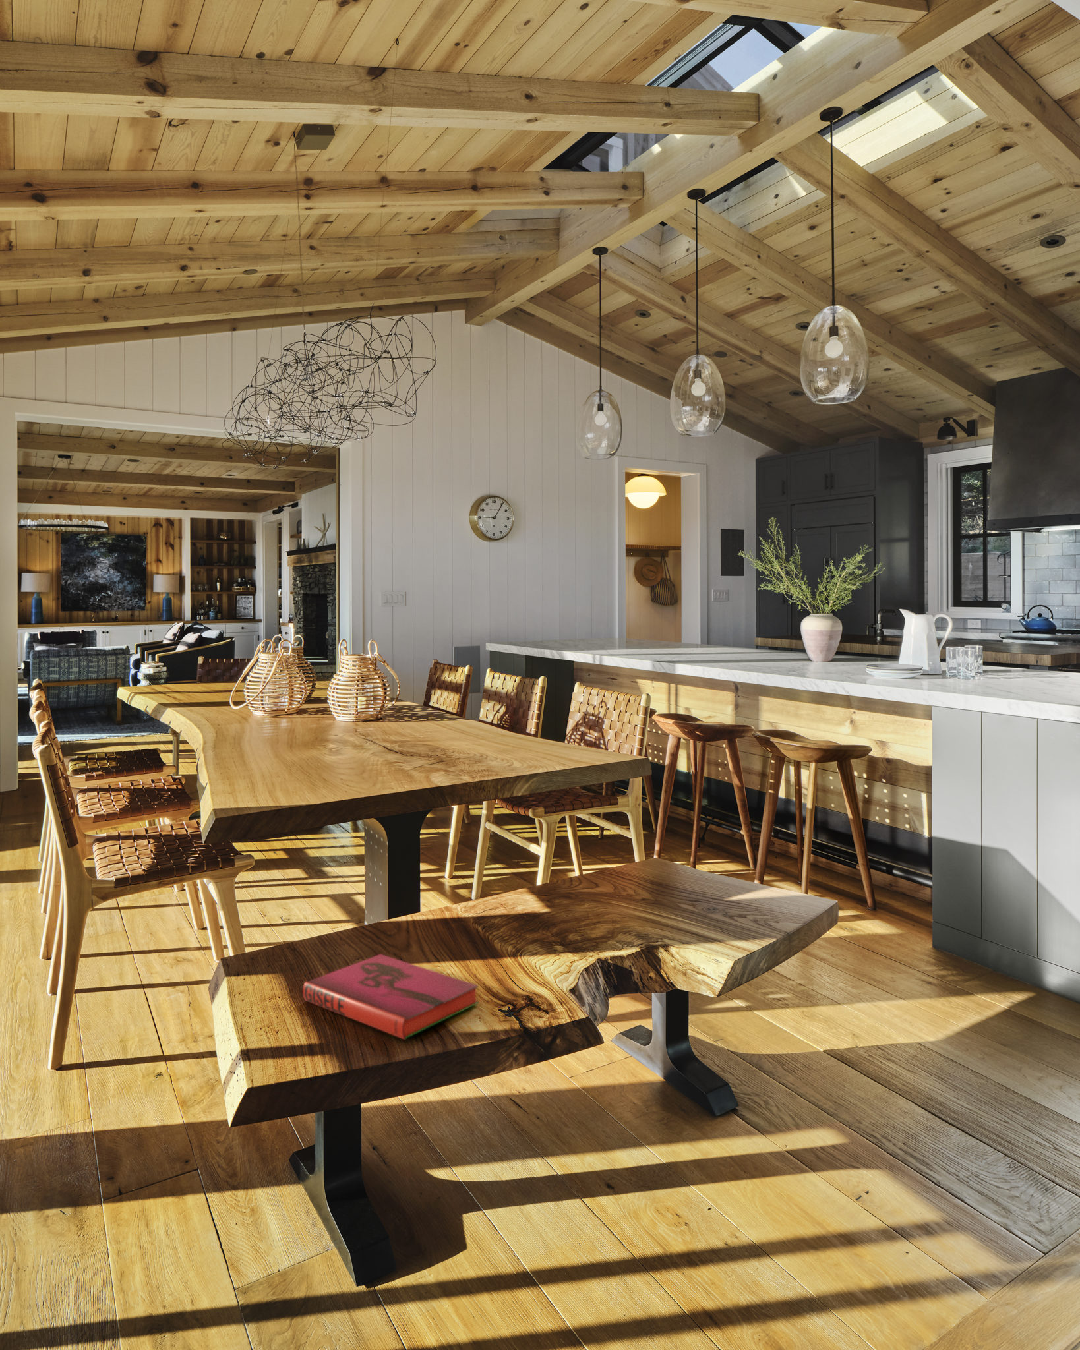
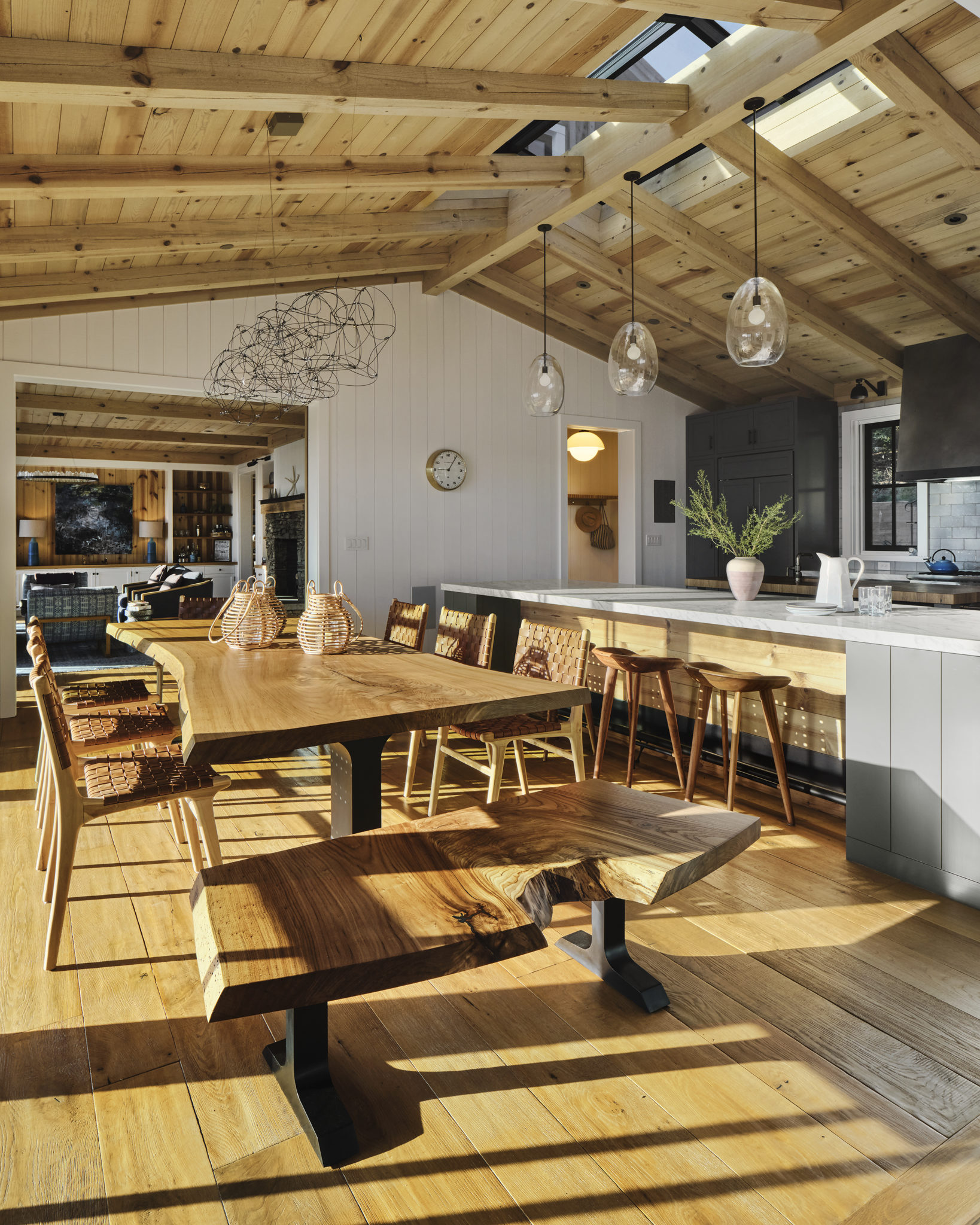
- hardback book [303,954,479,1040]
